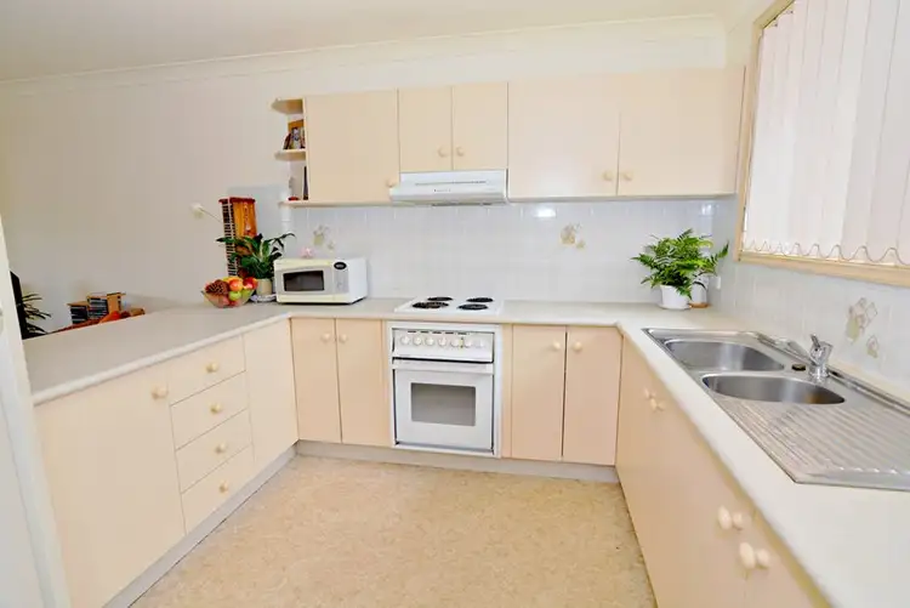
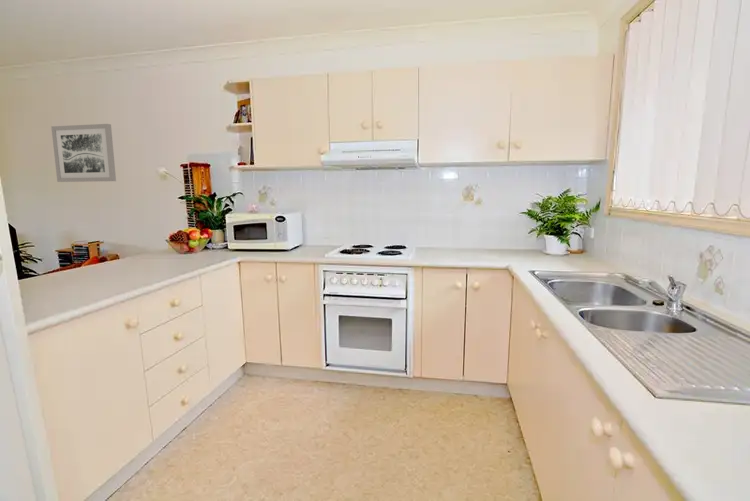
+ wall art [50,123,117,183]
